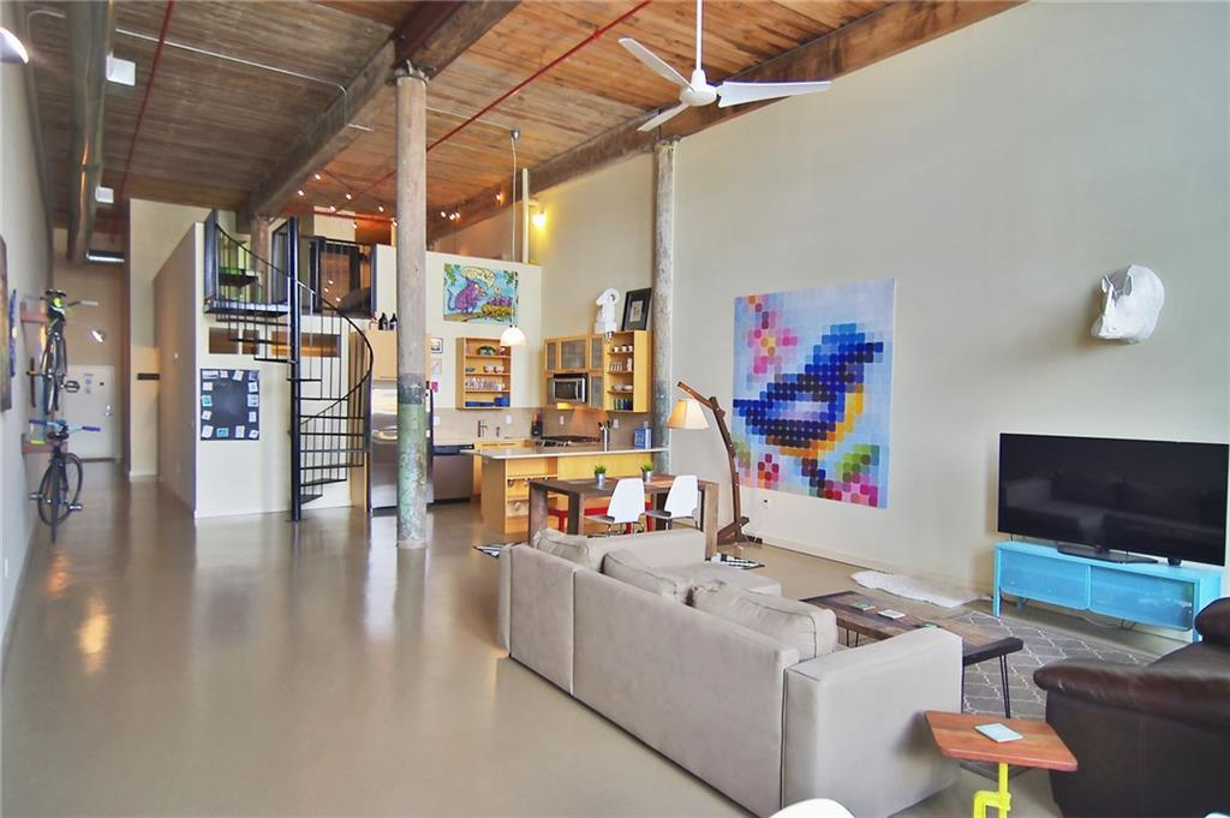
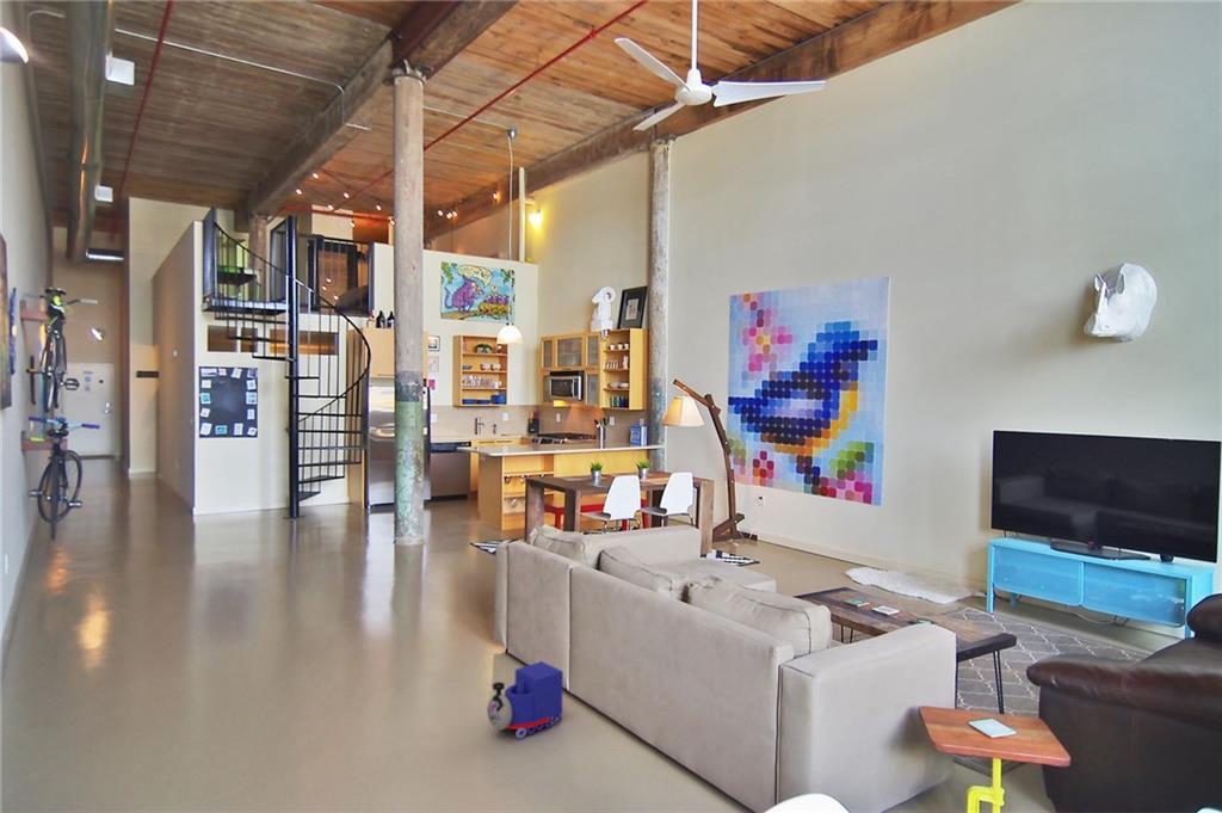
+ toy train [486,660,564,740]
